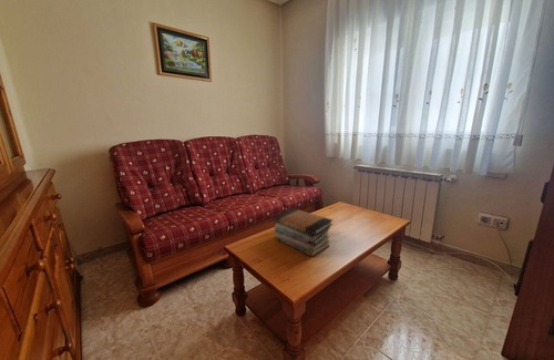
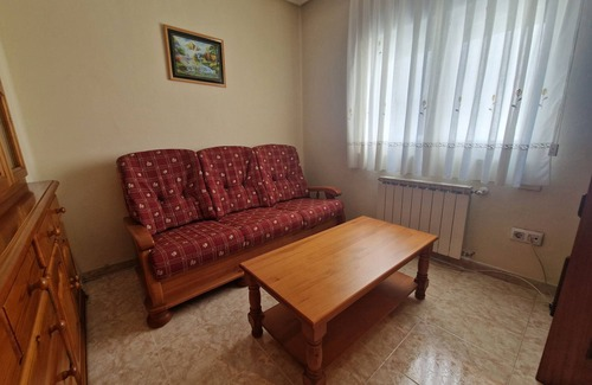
- book stack [274,207,334,258]
